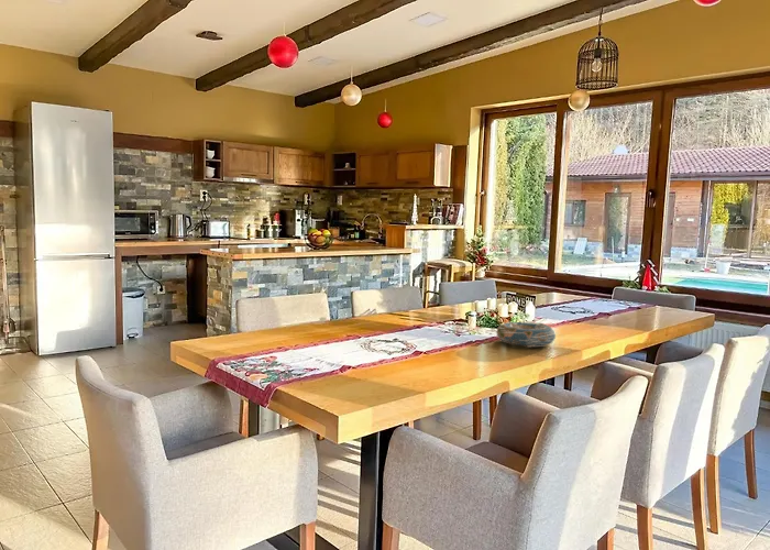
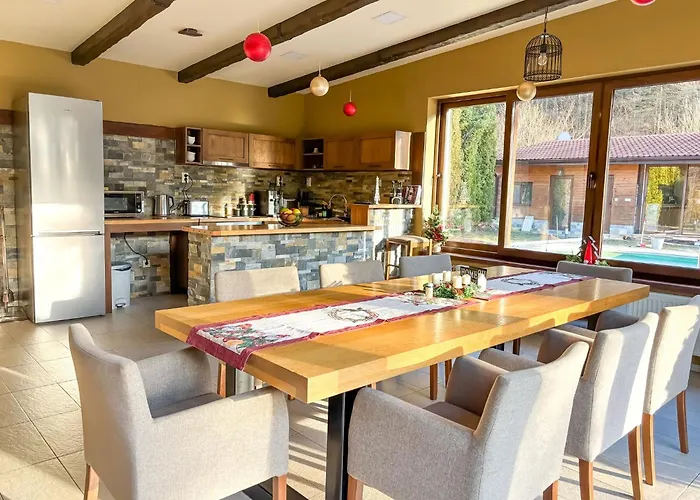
- decorative bowl [495,320,557,349]
